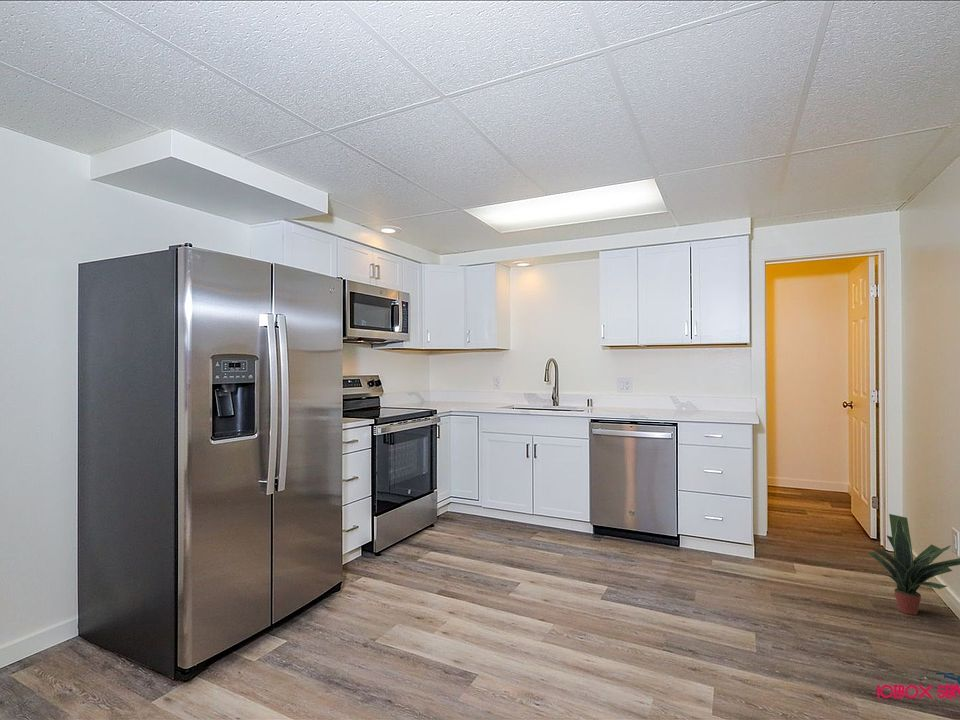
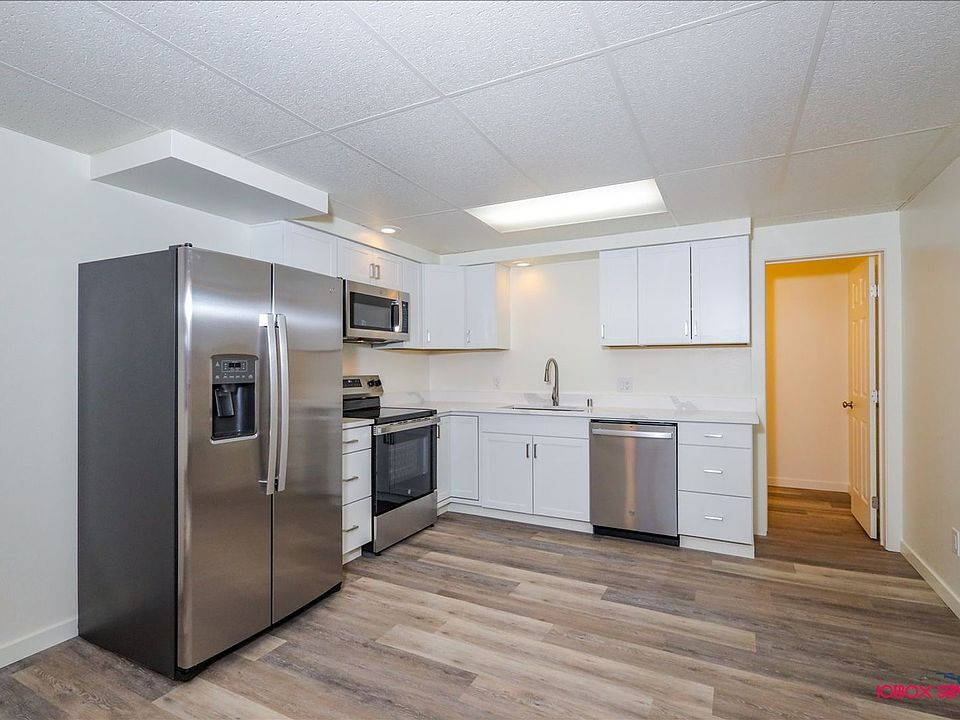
- potted plant [865,513,960,616]
